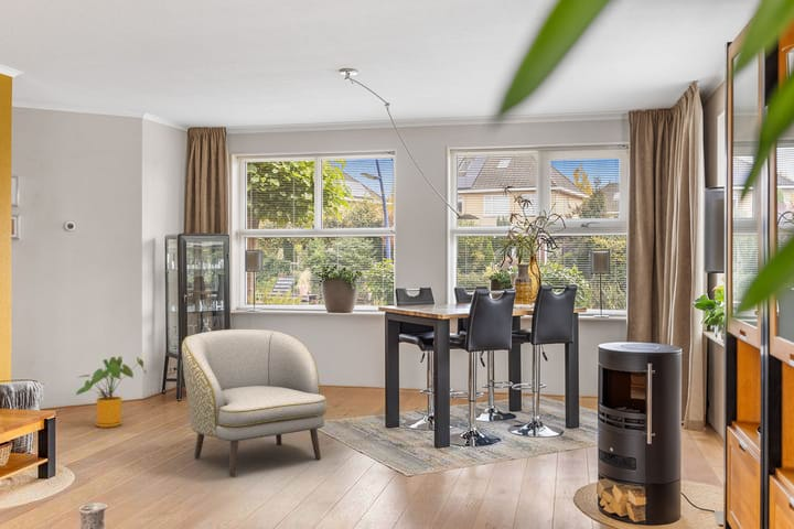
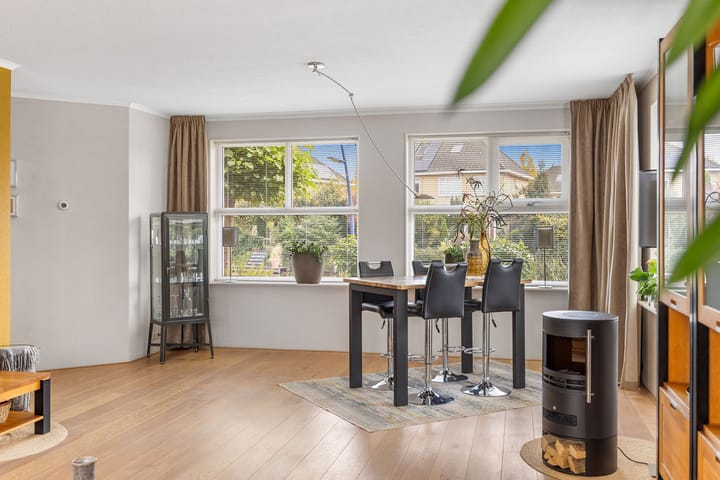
- house plant [74,355,148,429]
- armchair [181,328,328,477]
